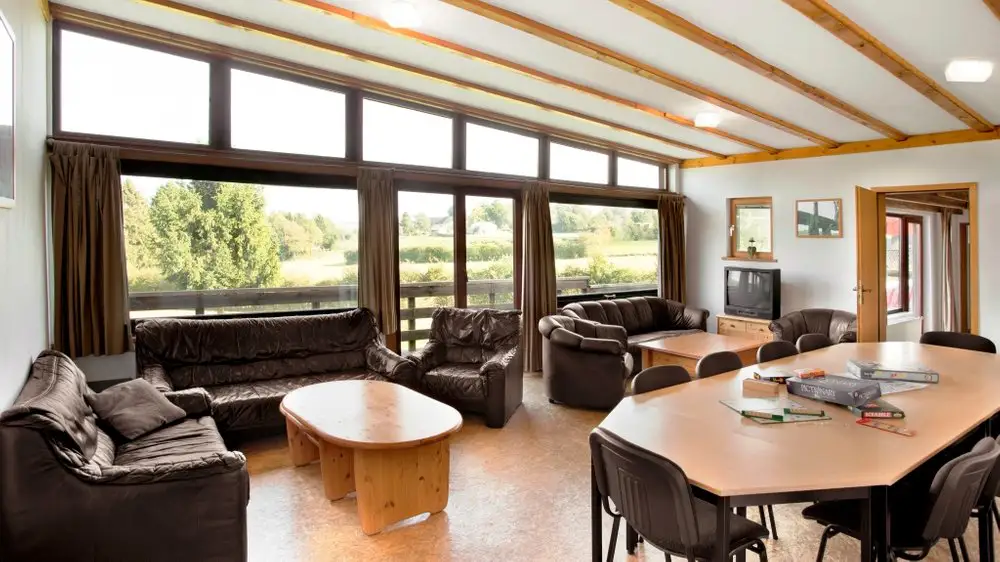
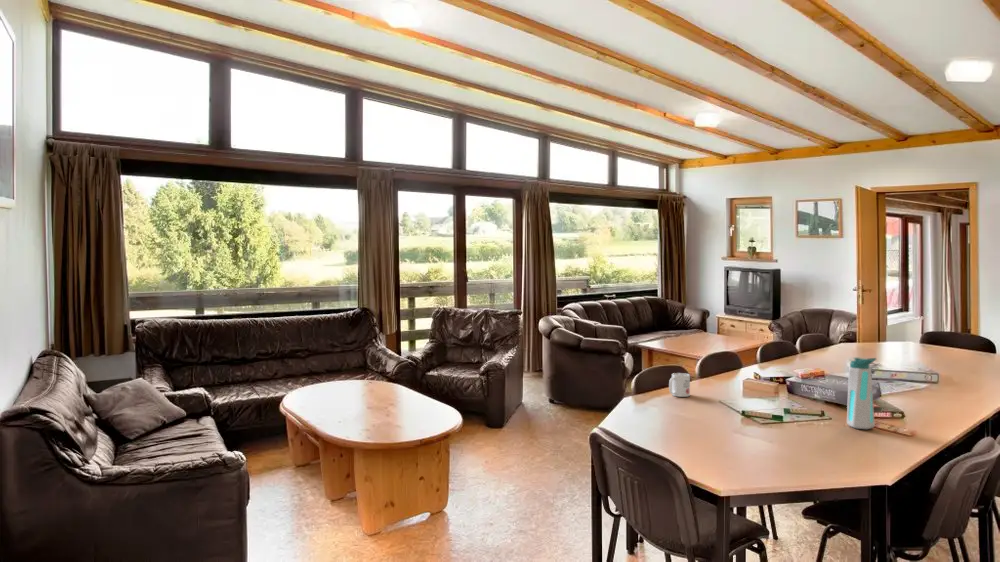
+ water bottle [846,356,877,430]
+ mug [668,372,691,398]
